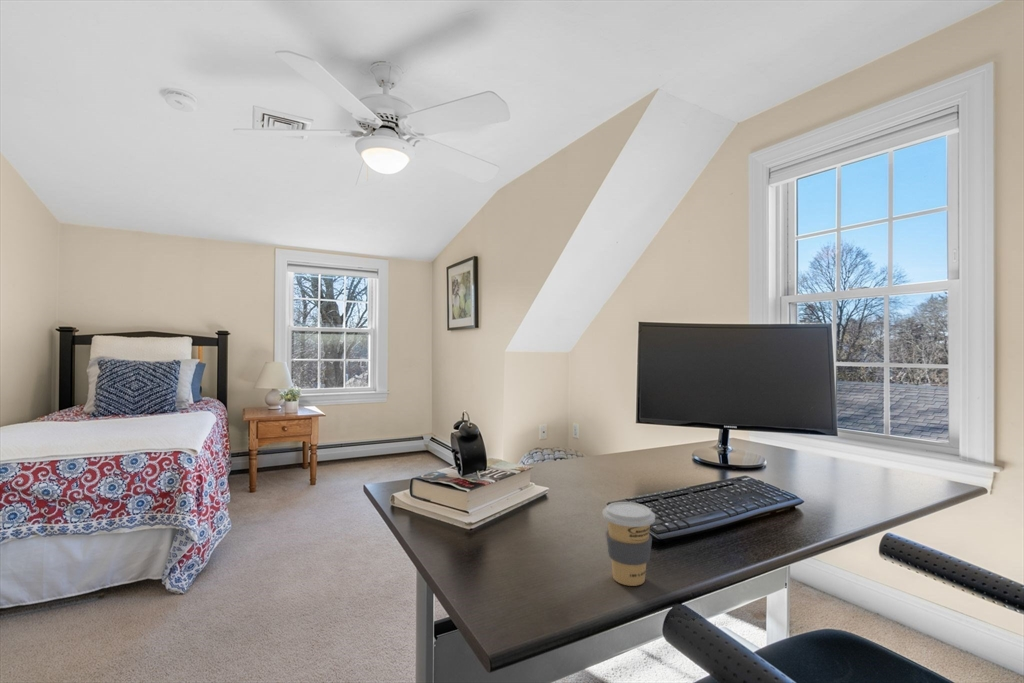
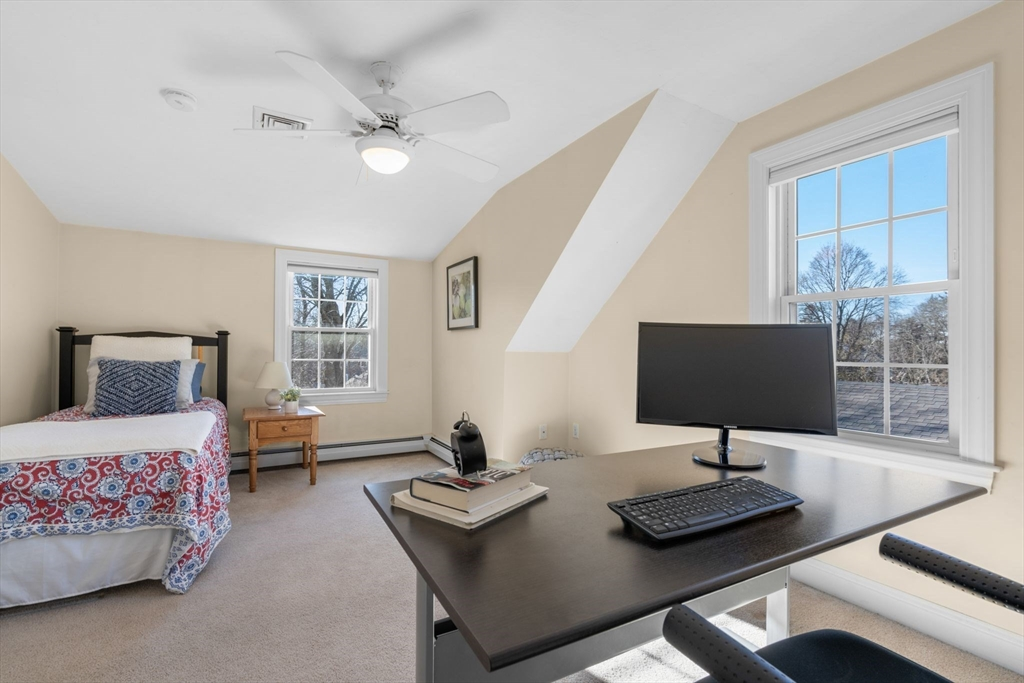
- coffee cup [602,501,656,587]
